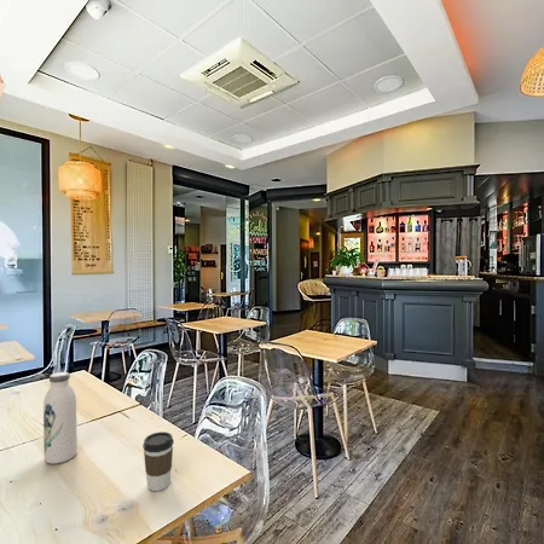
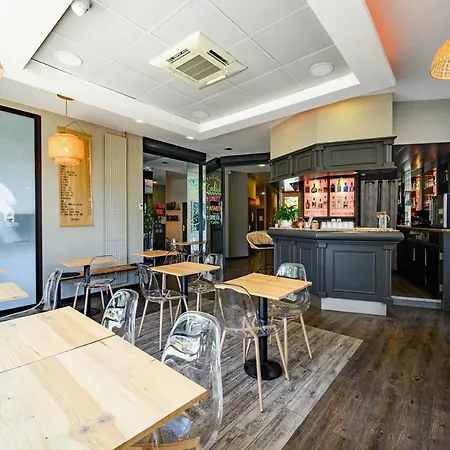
- water bottle [42,371,79,465]
- coffee cup [141,430,175,492]
